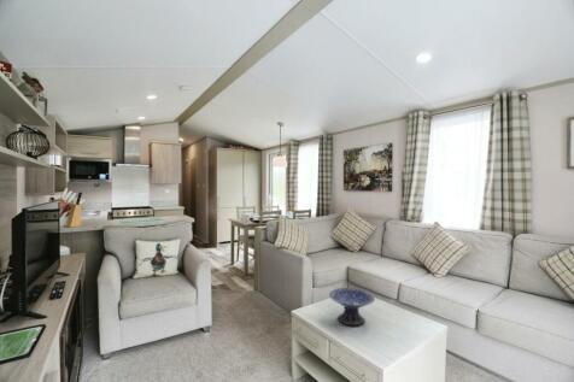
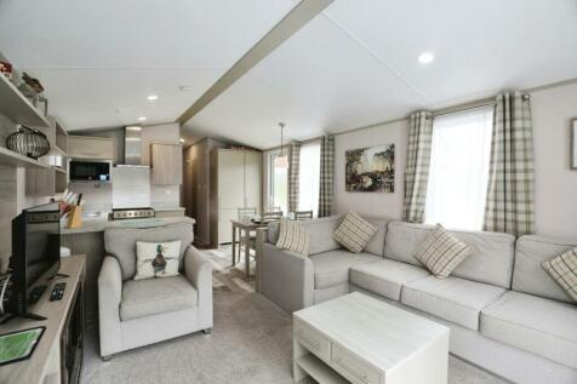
- decorative bowl [328,287,376,327]
